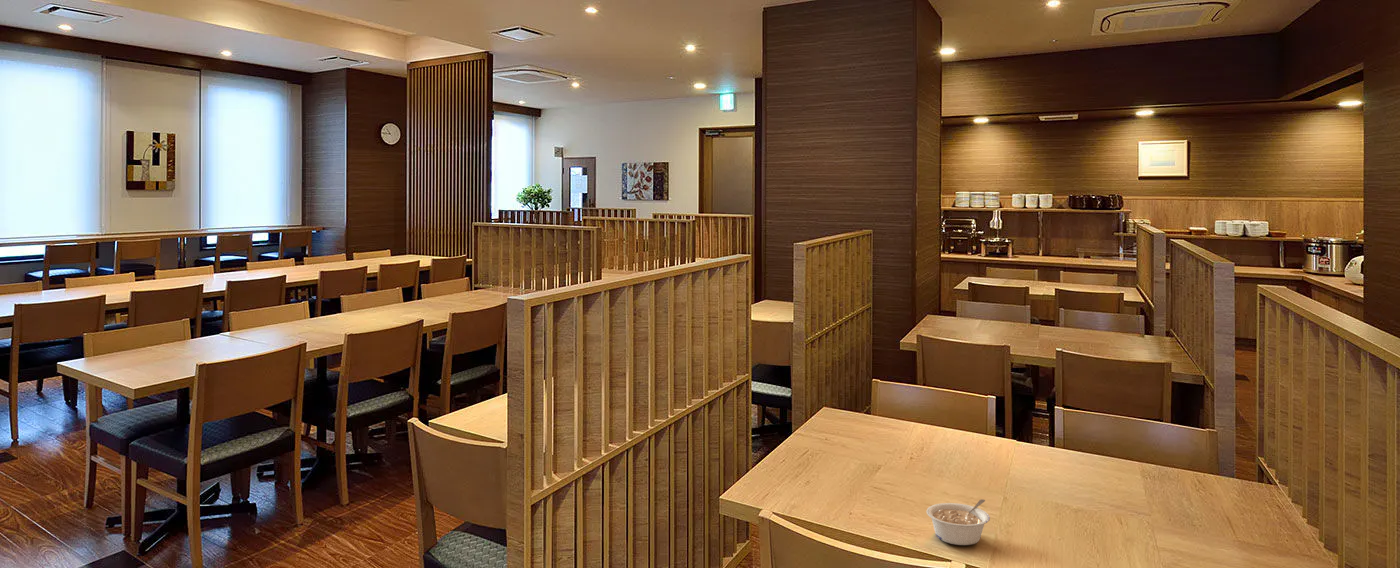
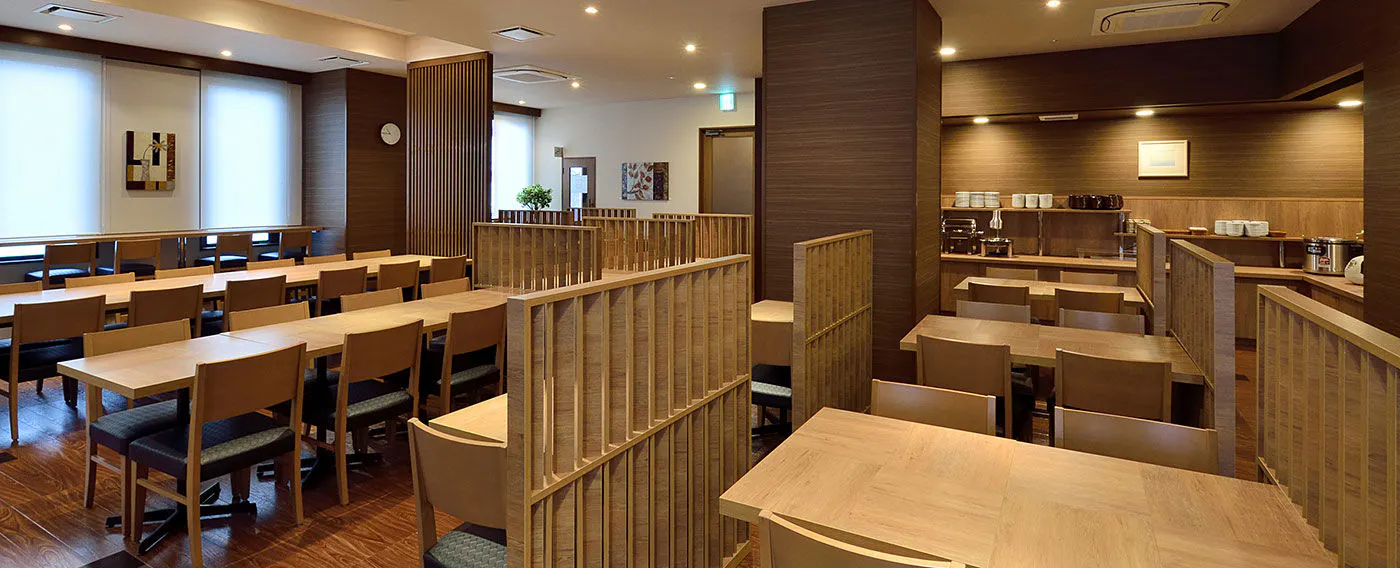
- legume [925,498,991,546]
